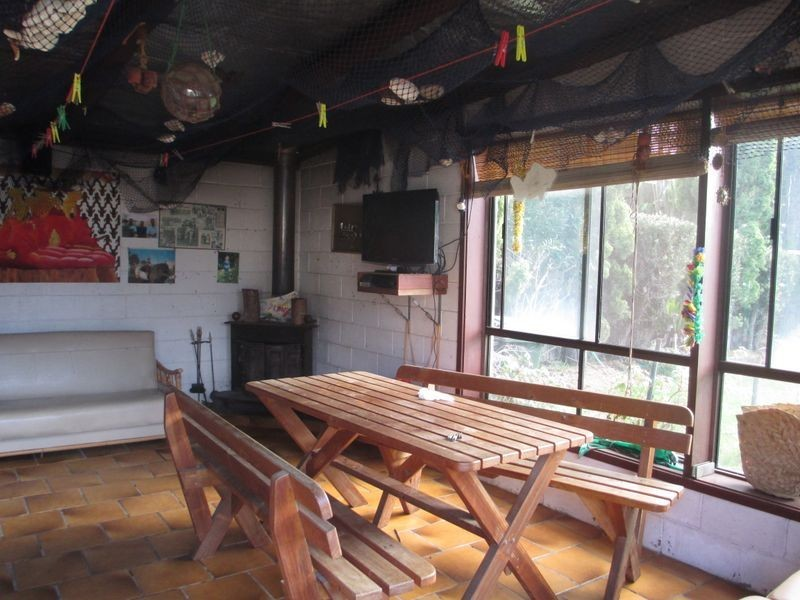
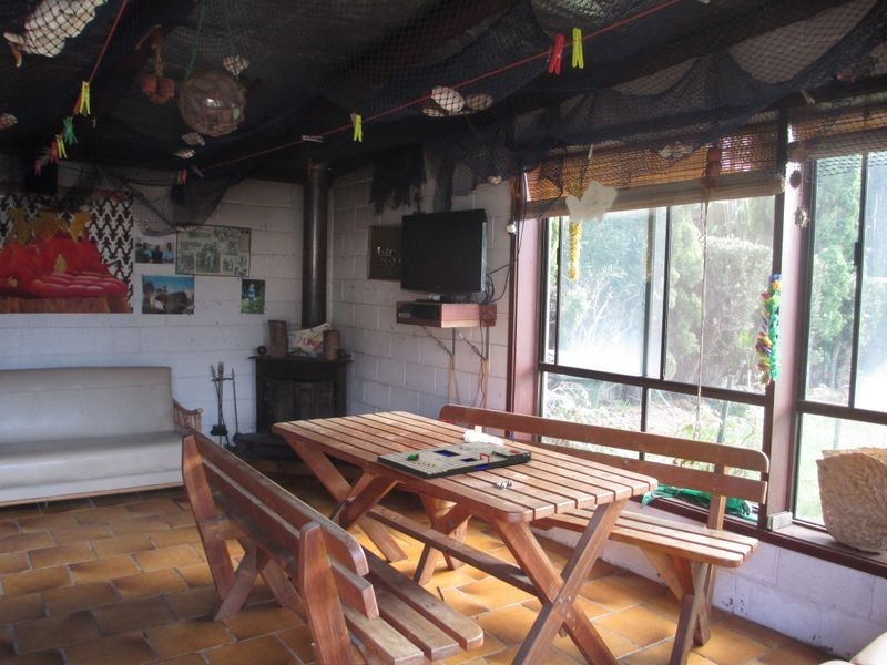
+ board game [376,432,532,481]
